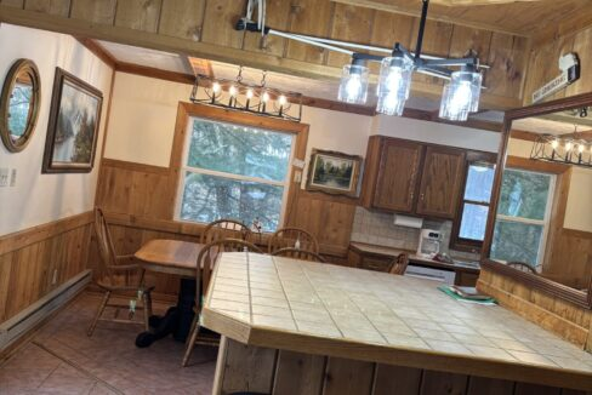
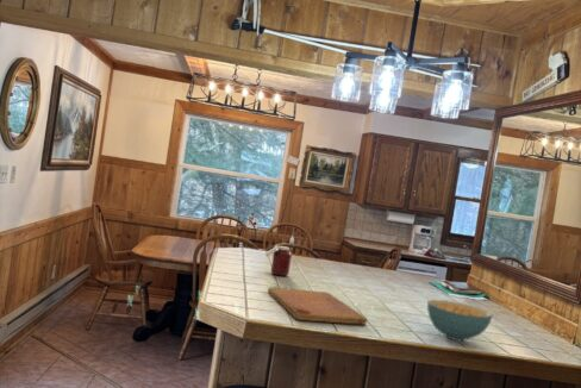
+ cutting board [267,286,368,326]
+ jar [264,244,293,277]
+ cereal bowl [426,299,493,342]
